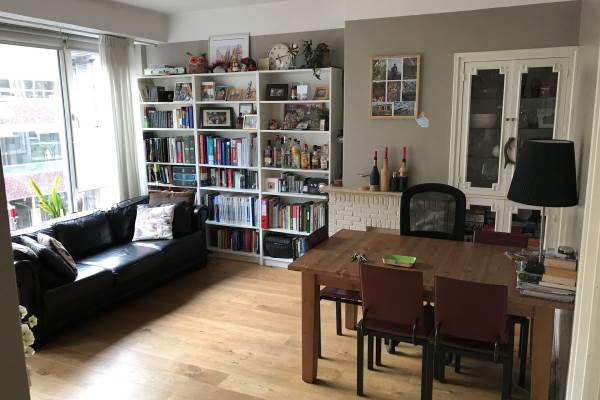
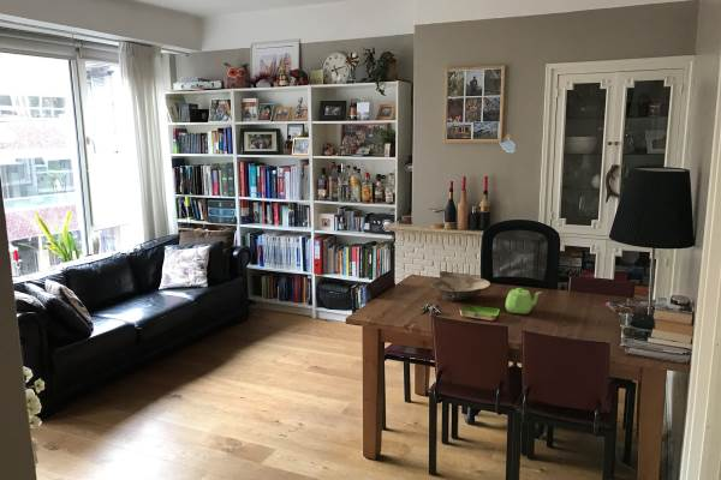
+ teapot [505,287,543,316]
+ bowl [429,275,491,304]
